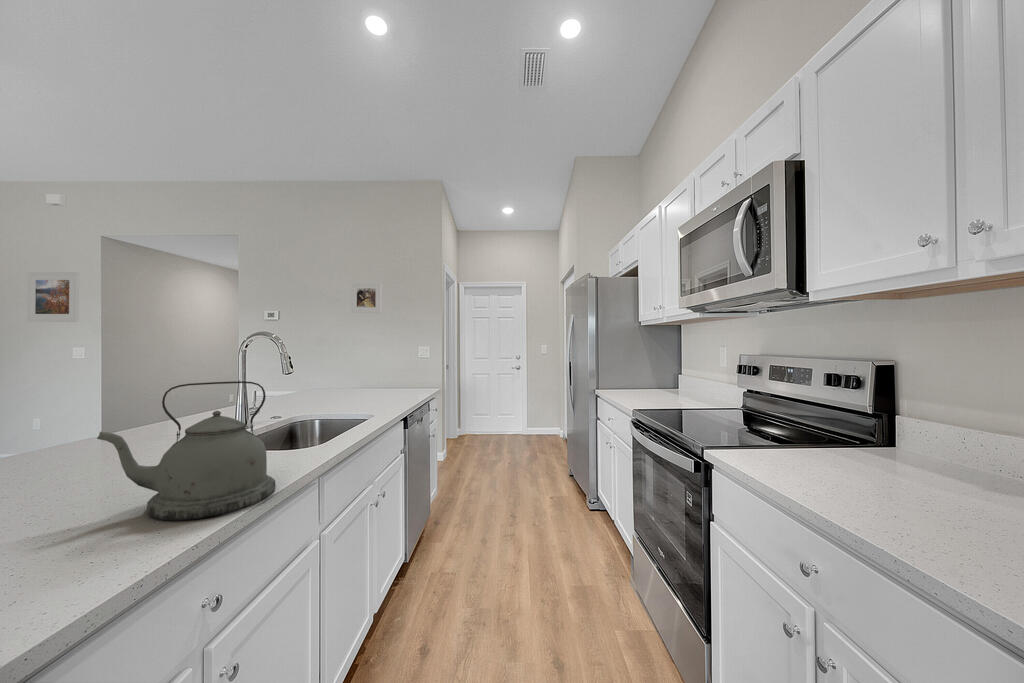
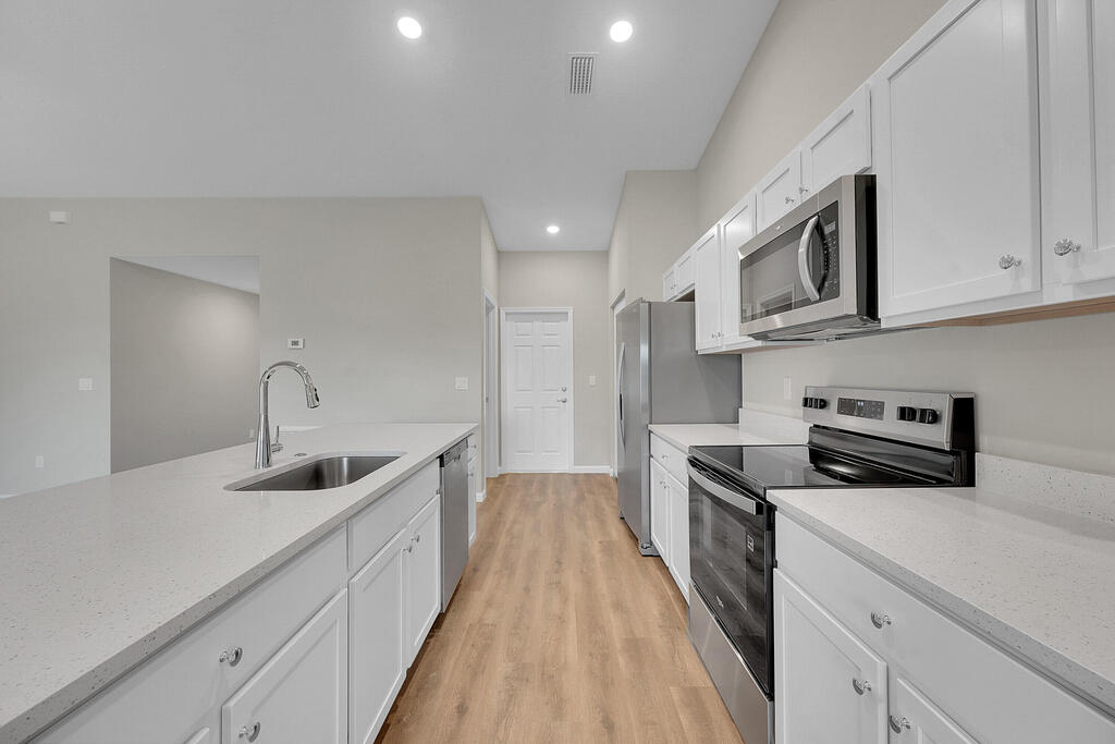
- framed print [26,271,80,323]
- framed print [350,282,383,314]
- kettle [96,380,276,522]
